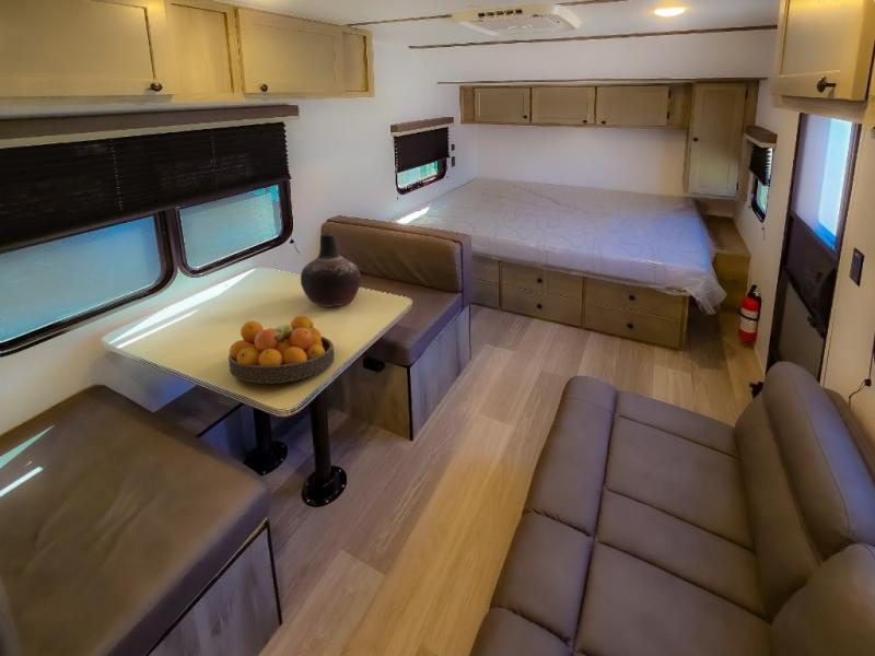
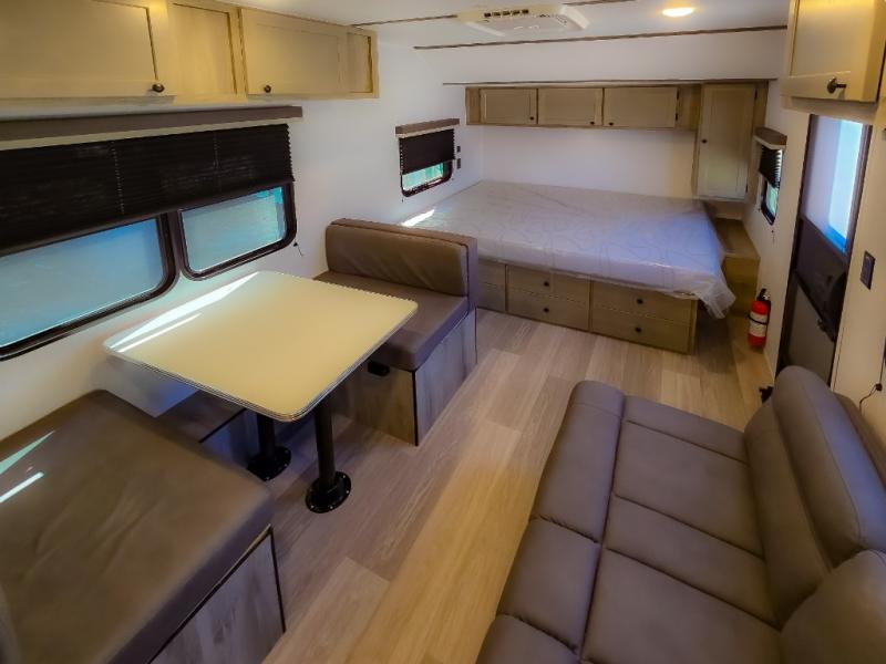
- fruit bowl [228,314,335,385]
- vase [300,233,362,308]
